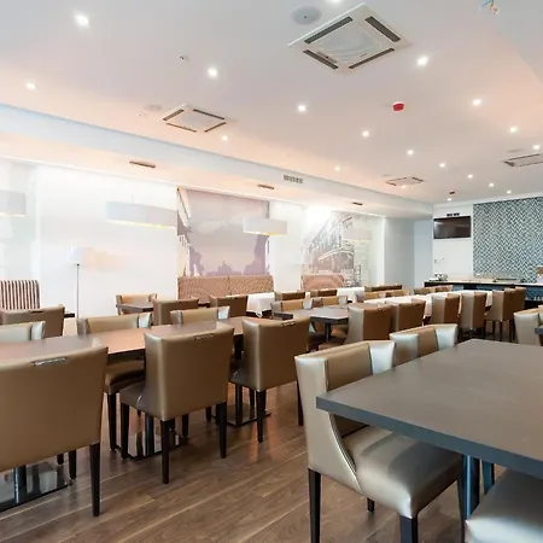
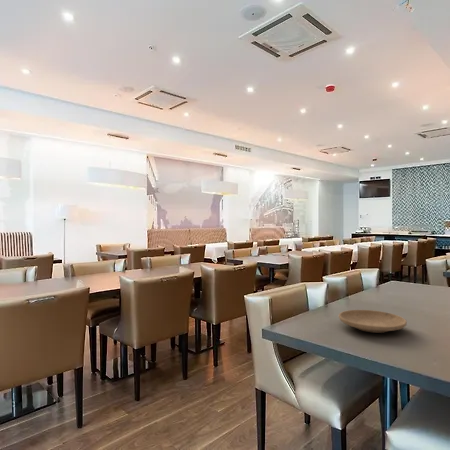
+ plate [338,309,408,334]
